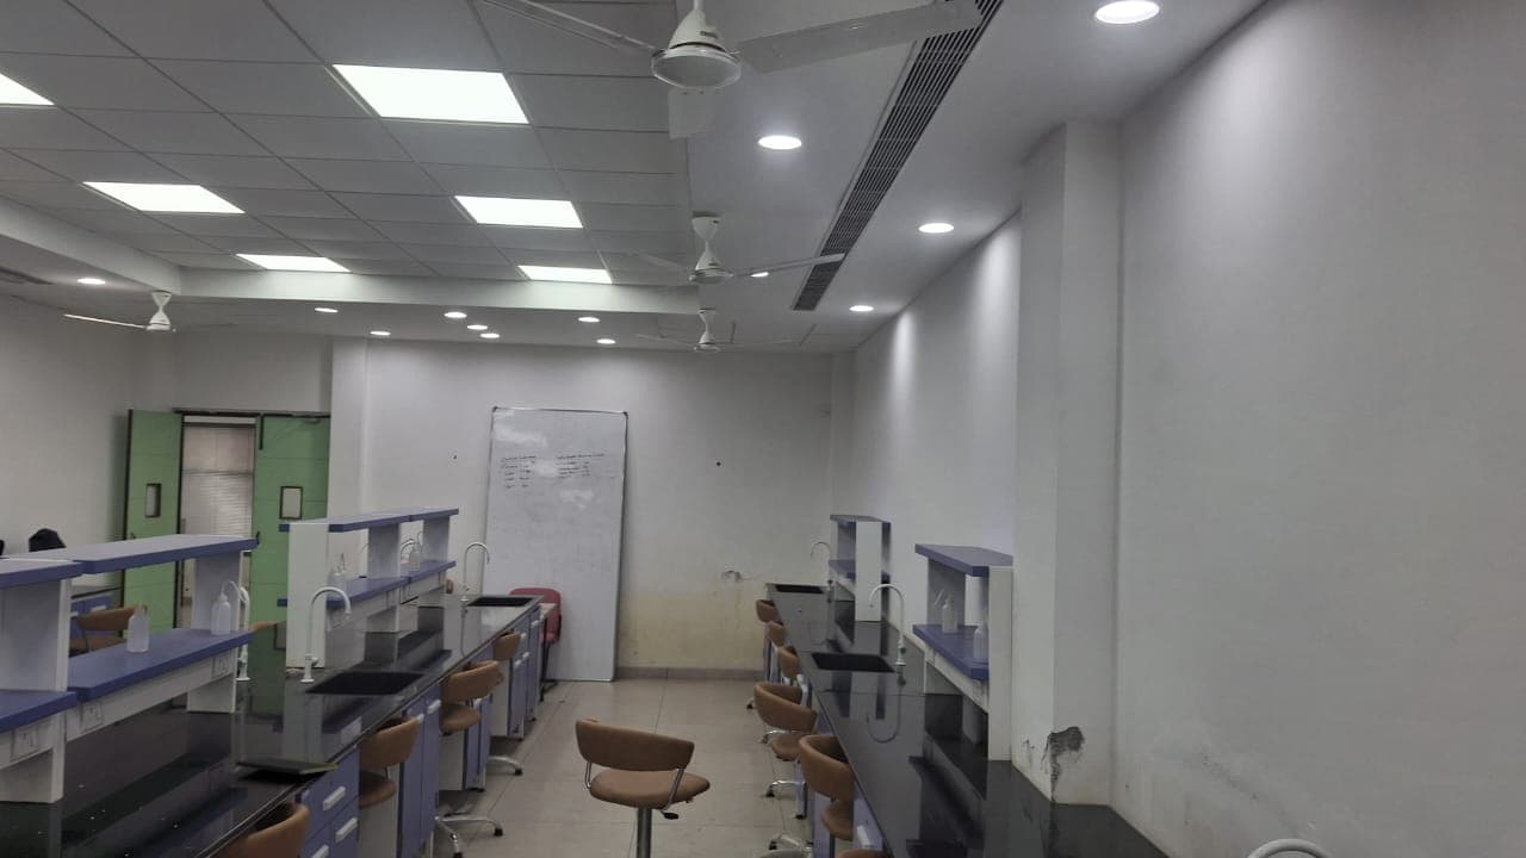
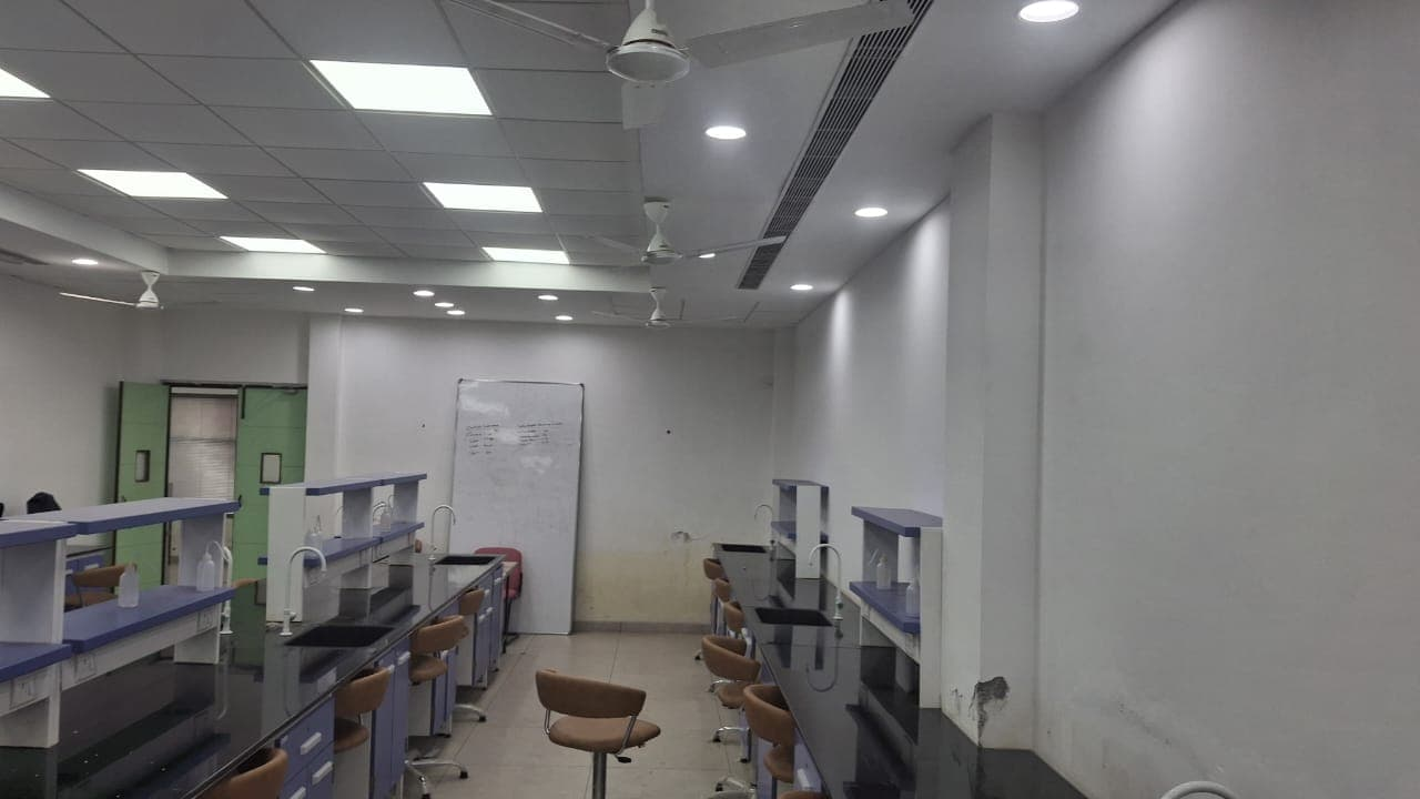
- notepad [235,756,340,788]
